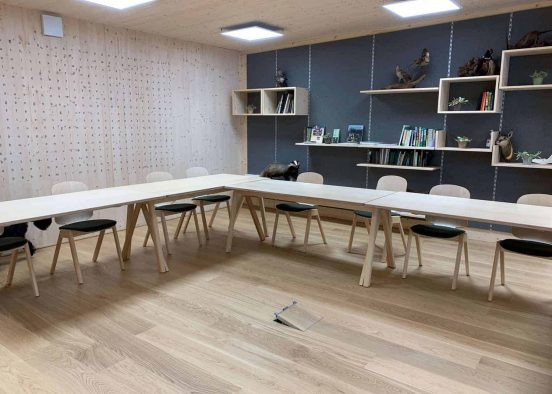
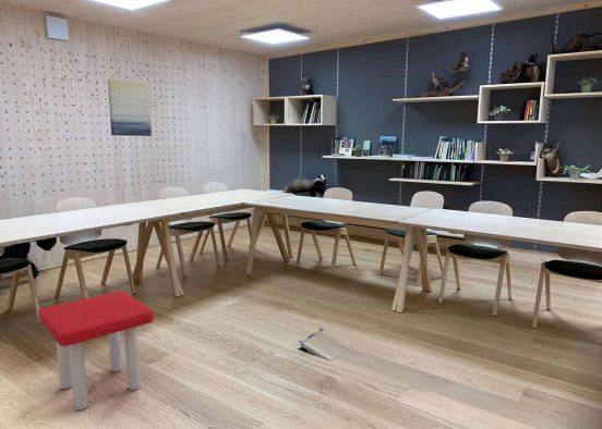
+ wall art [107,78,153,137]
+ stool [37,291,154,410]
